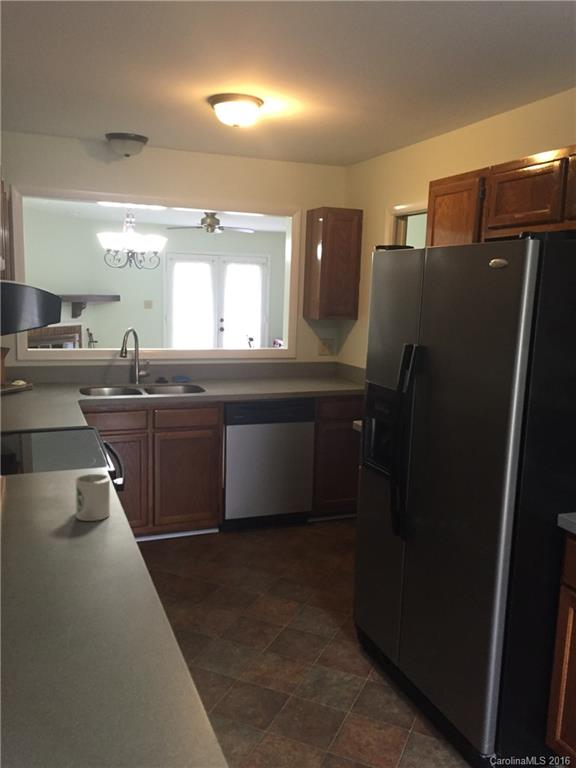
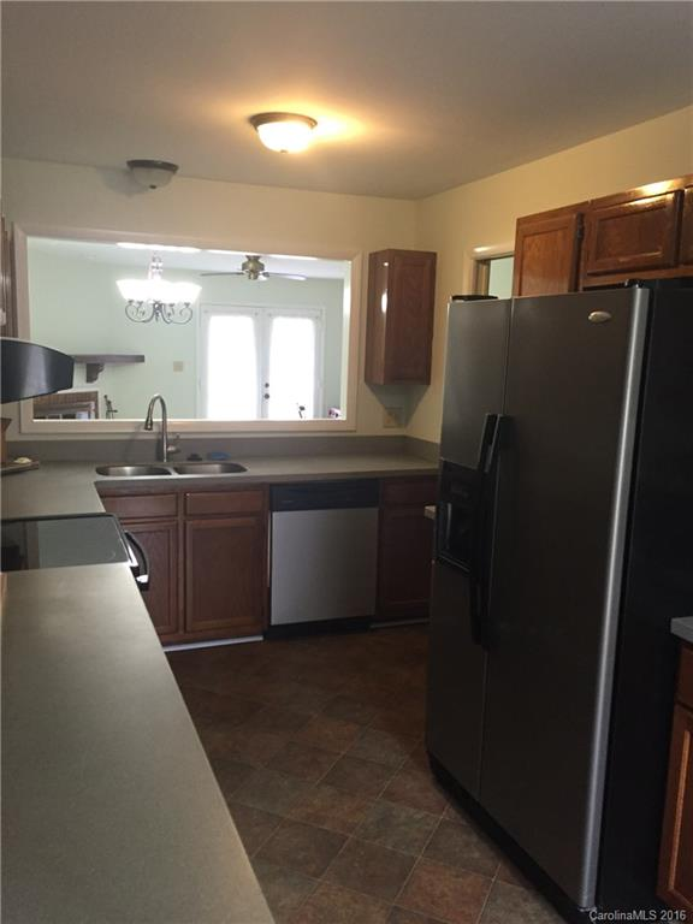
- mug [75,473,111,522]
